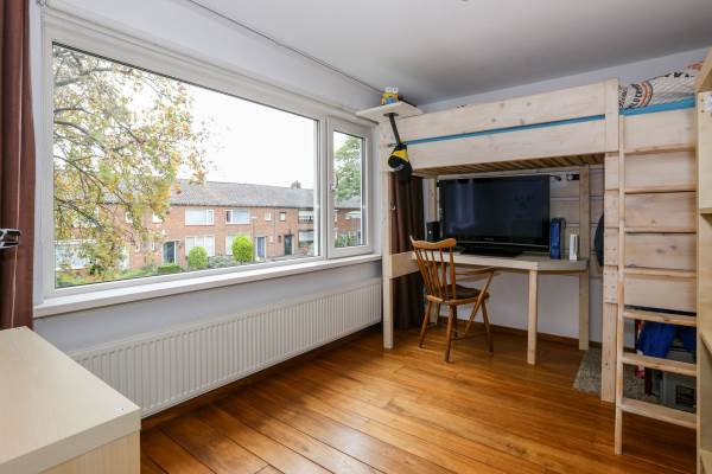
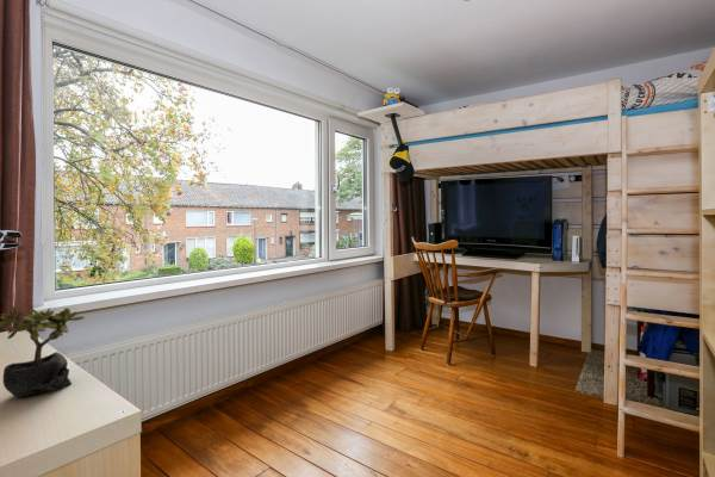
+ succulent plant [0,305,86,398]
